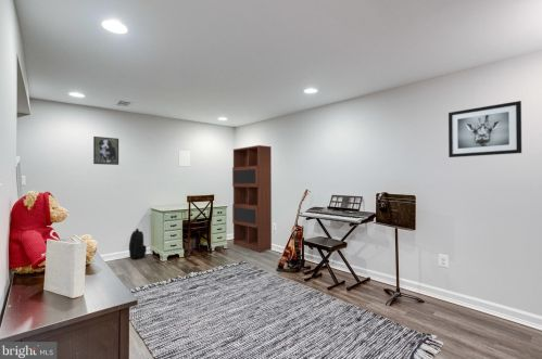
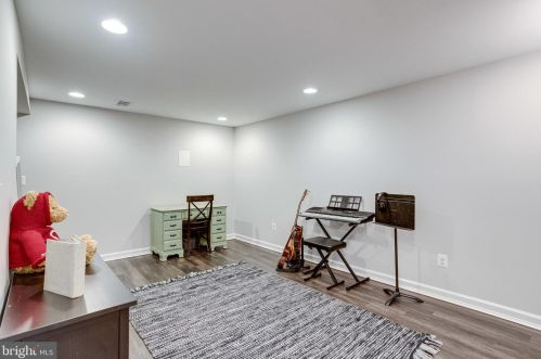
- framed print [92,136,119,166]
- wall art [448,100,522,158]
- bookcase [231,144,273,253]
- backpack [128,228,148,260]
